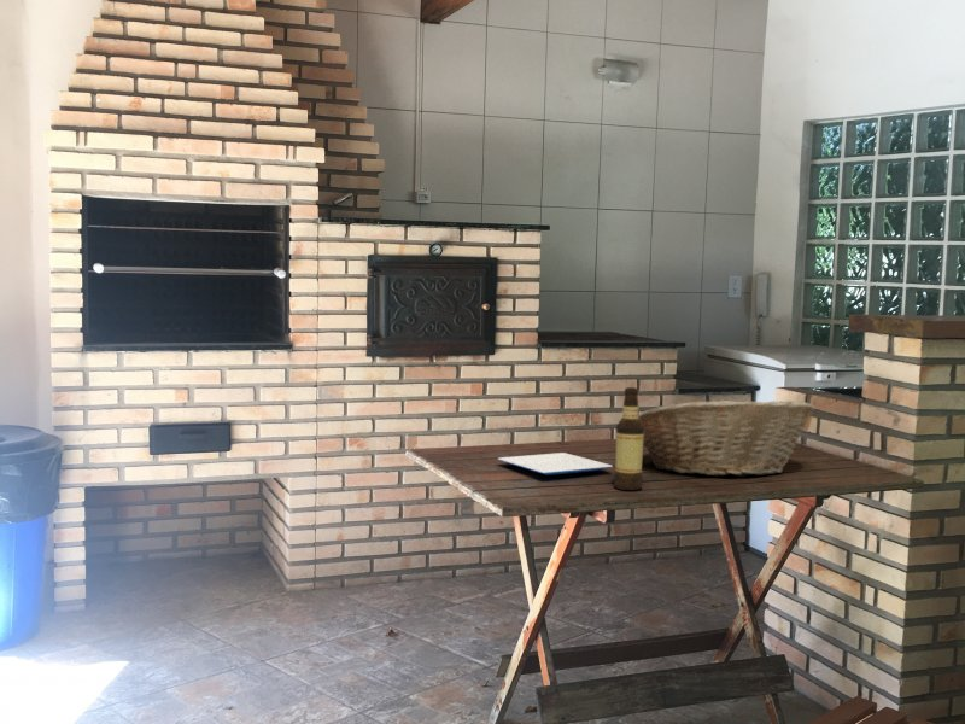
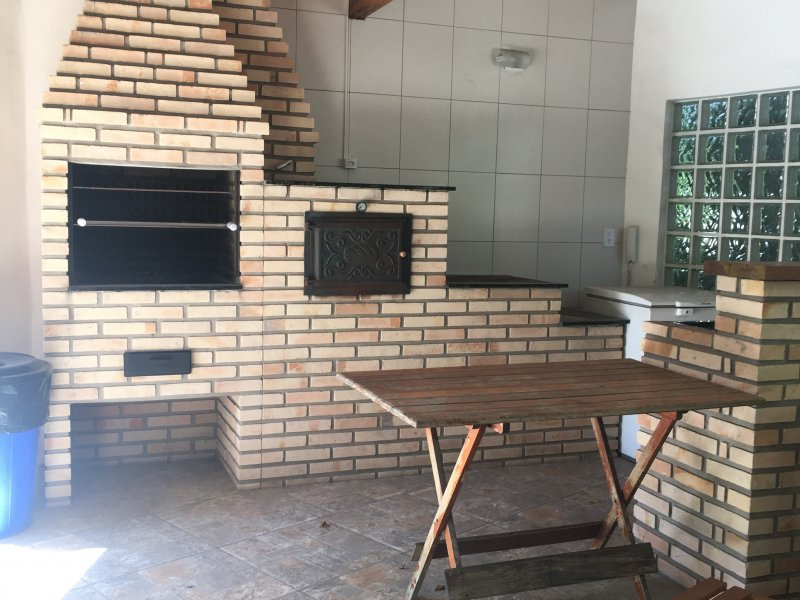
- fruit basket [638,398,817,478]
- plate [497,451,614,477]
- bottle [613,386,644,491]
